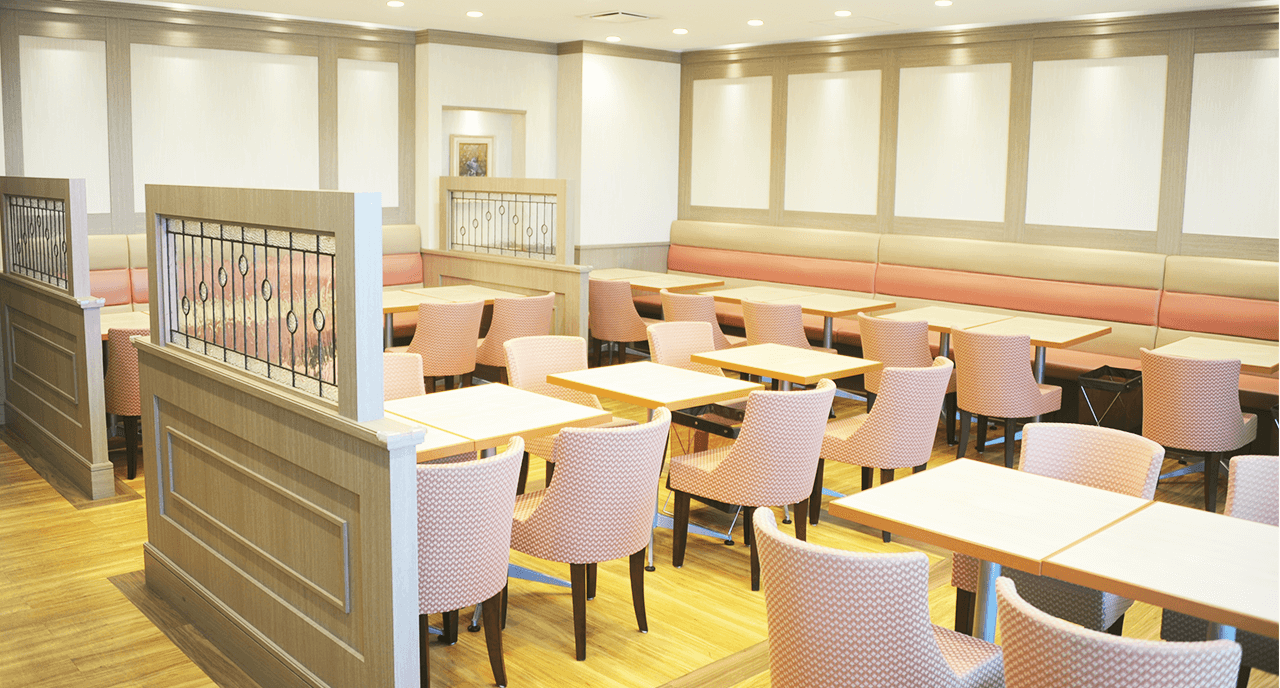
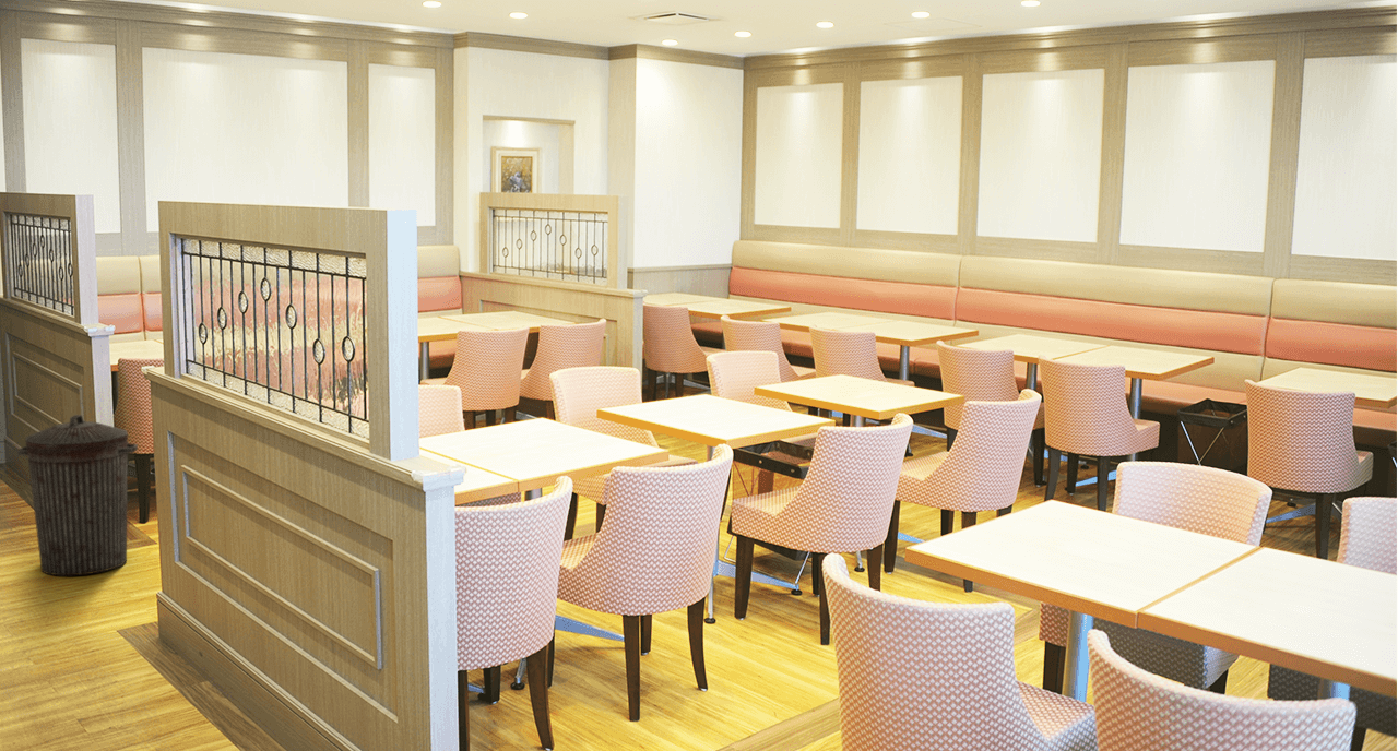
+ trash can [16,414,139,576]
